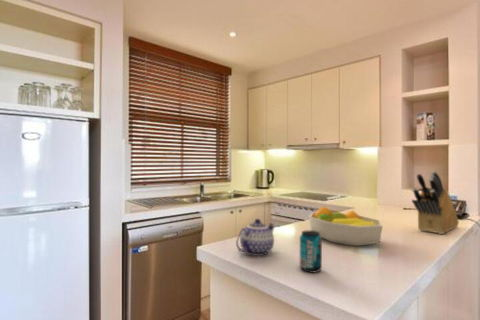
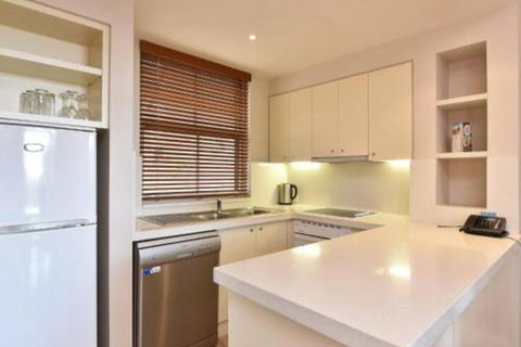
- fruit bowl [308,205,384,247]
- teapot [235,218,275,257]
- knife block [411,170,460,235]
- beverage can [299,229,323,274]
